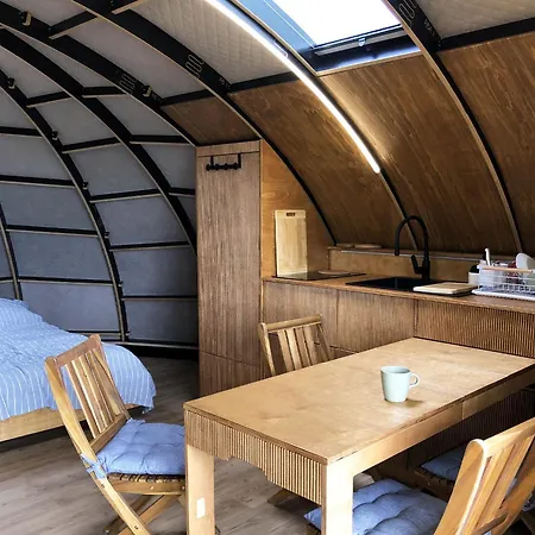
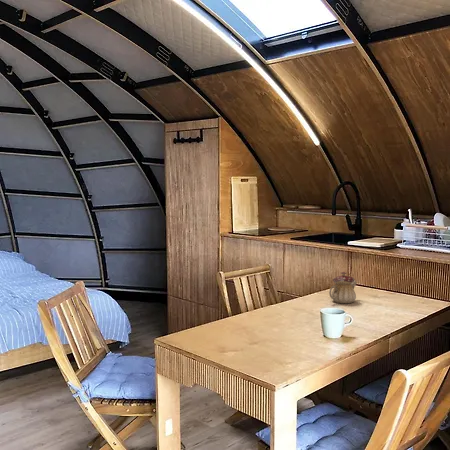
+ teapot [328,271,358,304]
